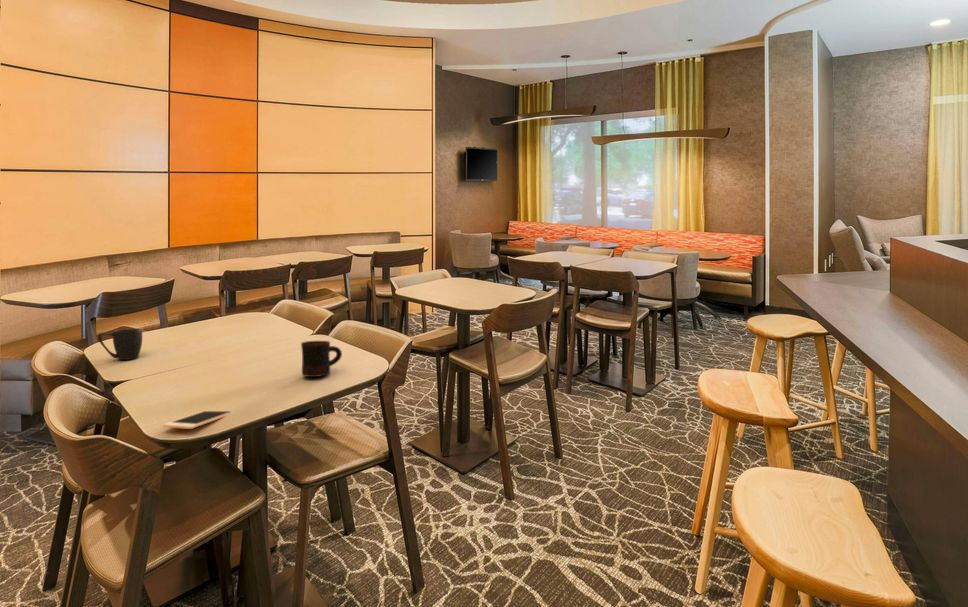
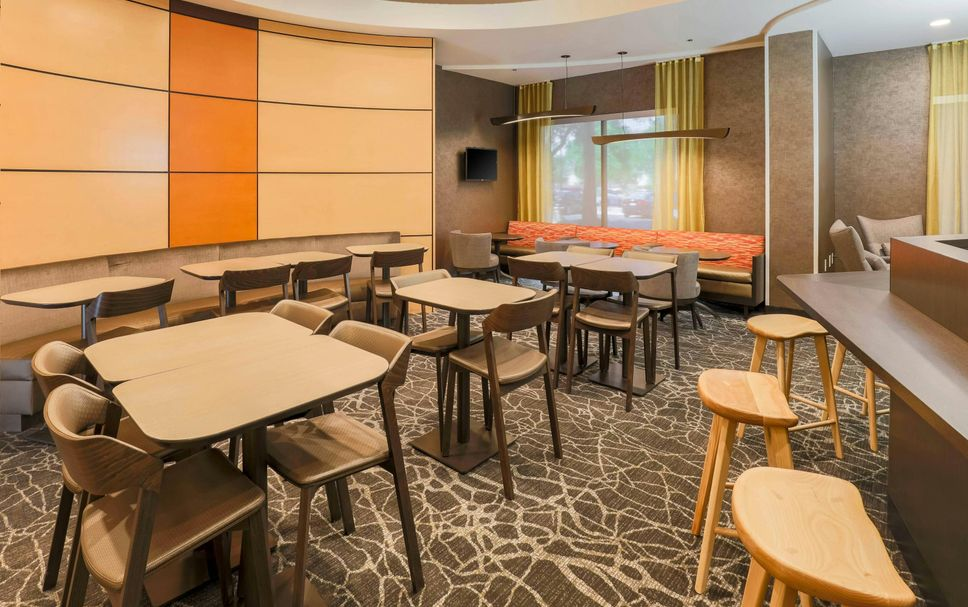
- mug [300,340,343,378]
- cell phone [162,410,233,430]
- mug [97,328,143,361]
